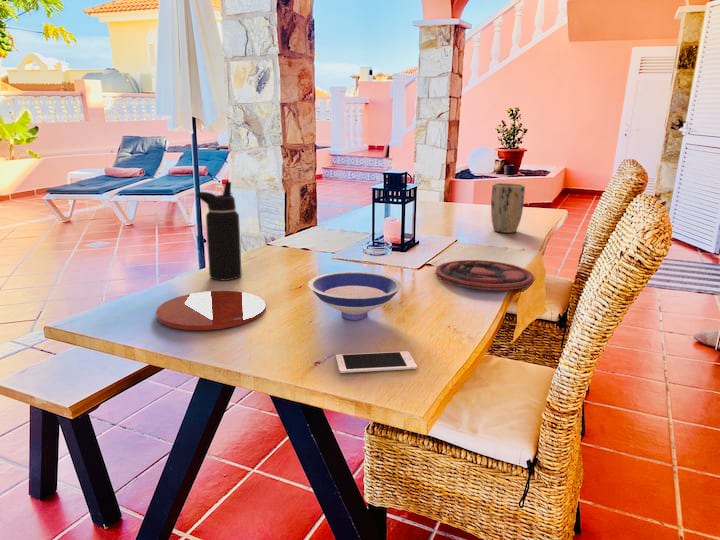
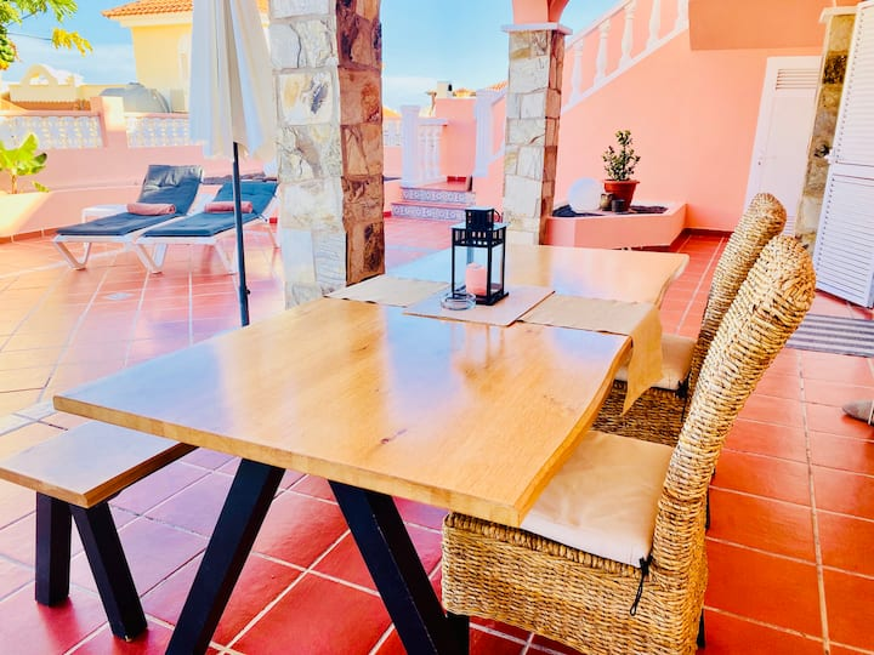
- plant pot [490,182,526,234]
- plate [435,259,535,291]
- plate [155,290,267,331]
- bowl [307,271,403,321]
- cell phone [335,350,418,374]
- water bottle [195,180,243,281]
